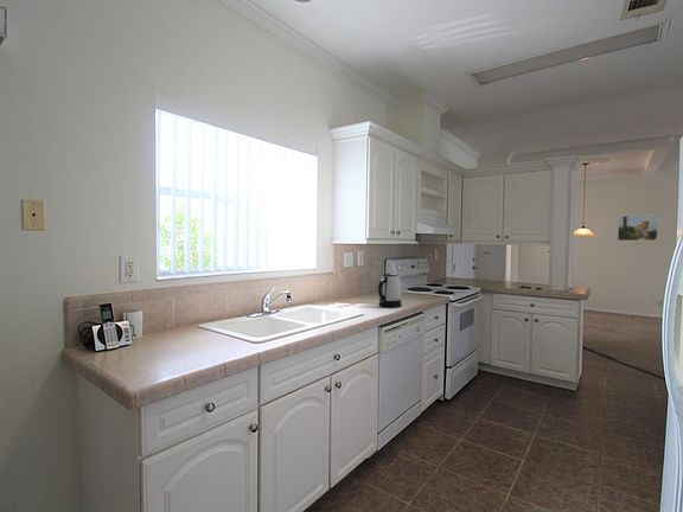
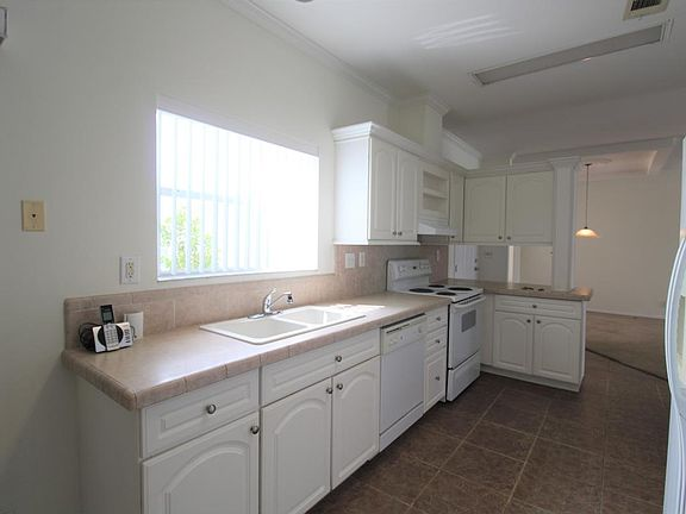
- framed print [617,213,659,242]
- kettle [377,273,403,308]
